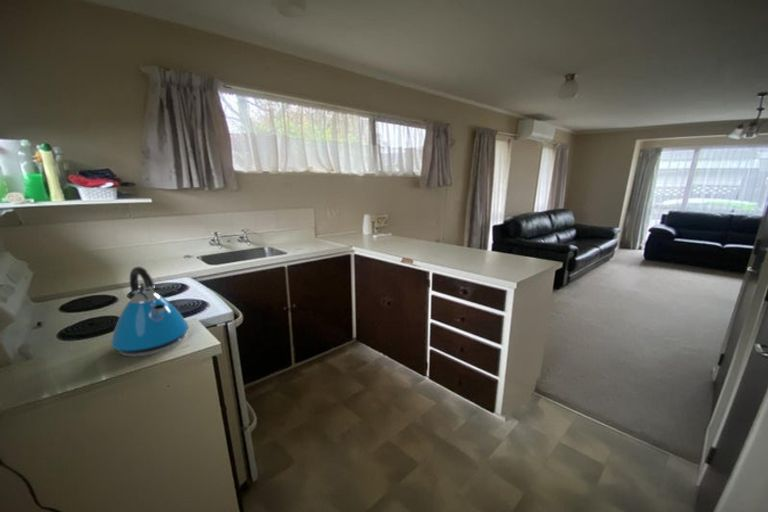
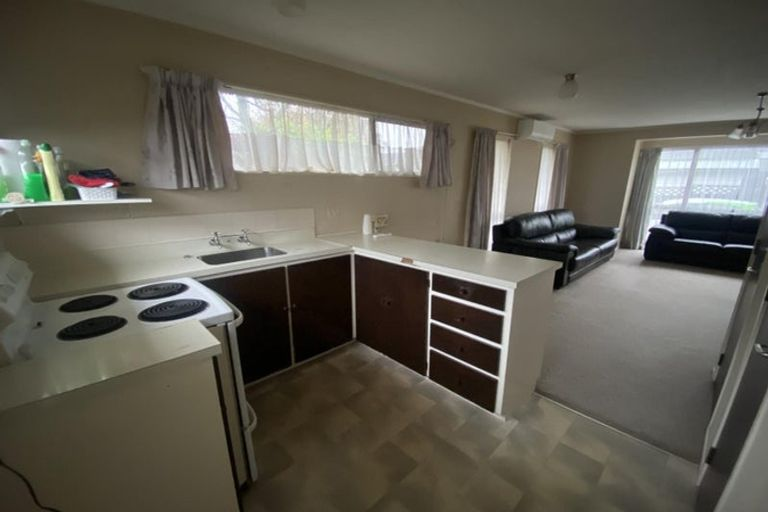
- kettle [110,266,190,358]
